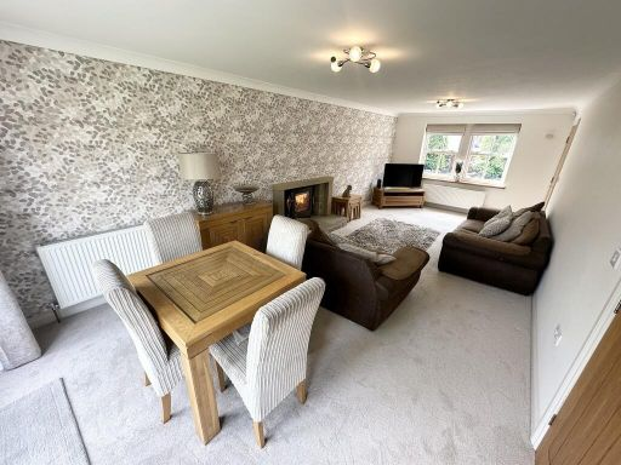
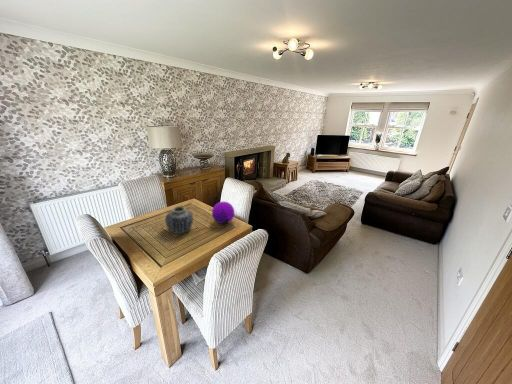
+ decorative orb [211,201,235,225]
+ vase [164,205,194,235]
